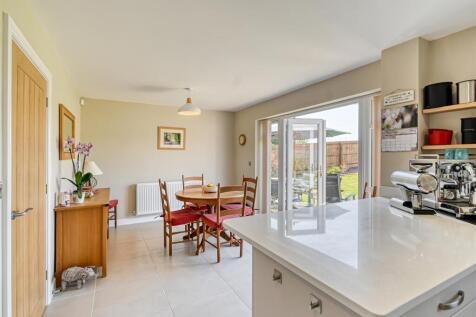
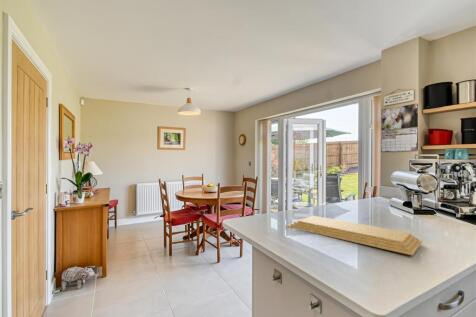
+ cutting board [286,215,423,256]
